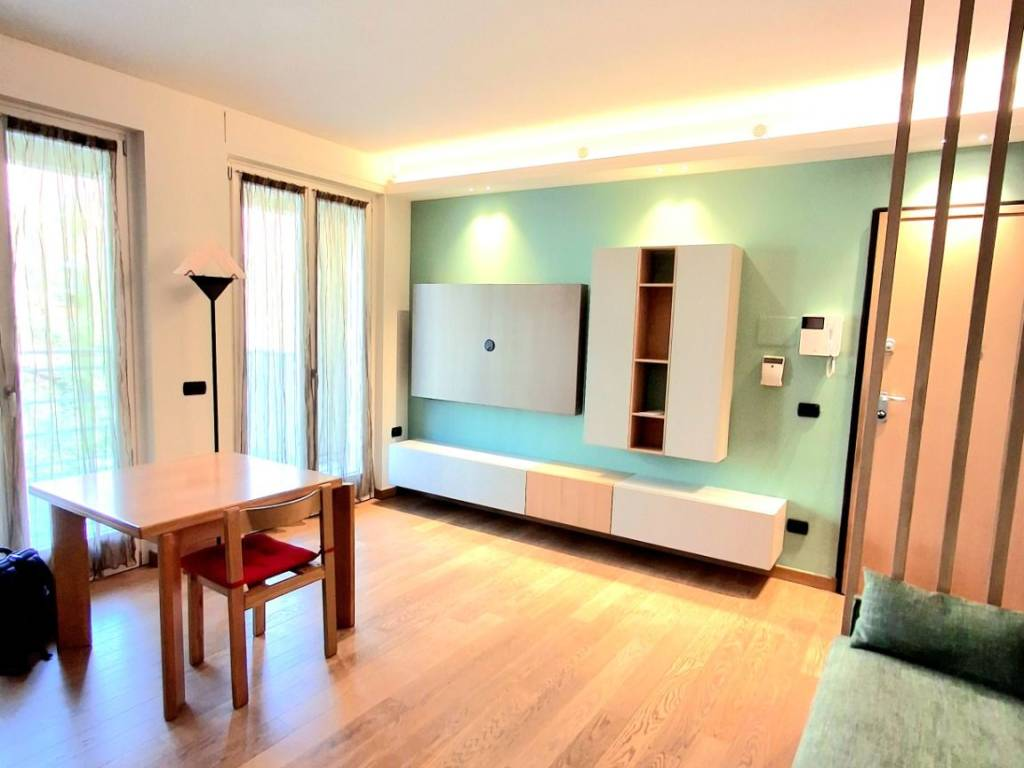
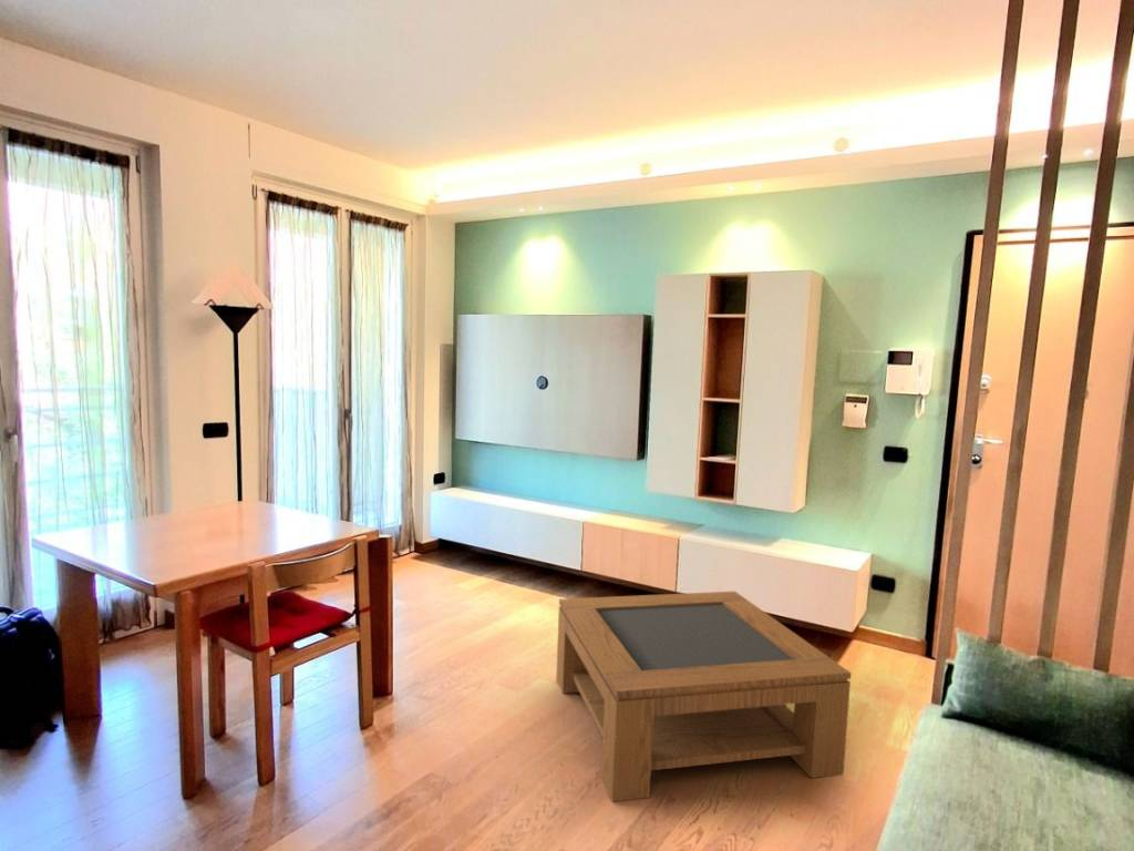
+ coffee table [555,591,852,803]
